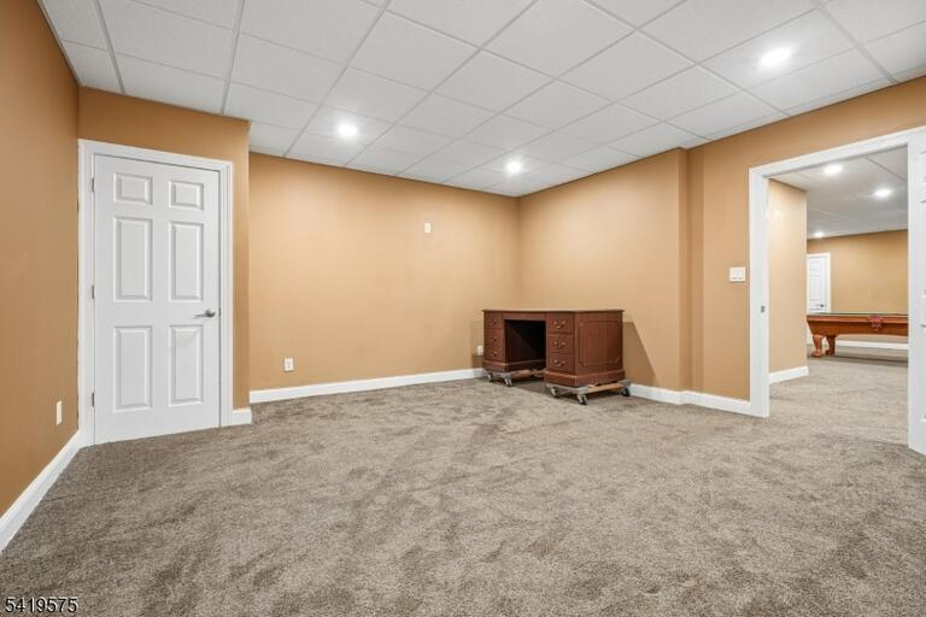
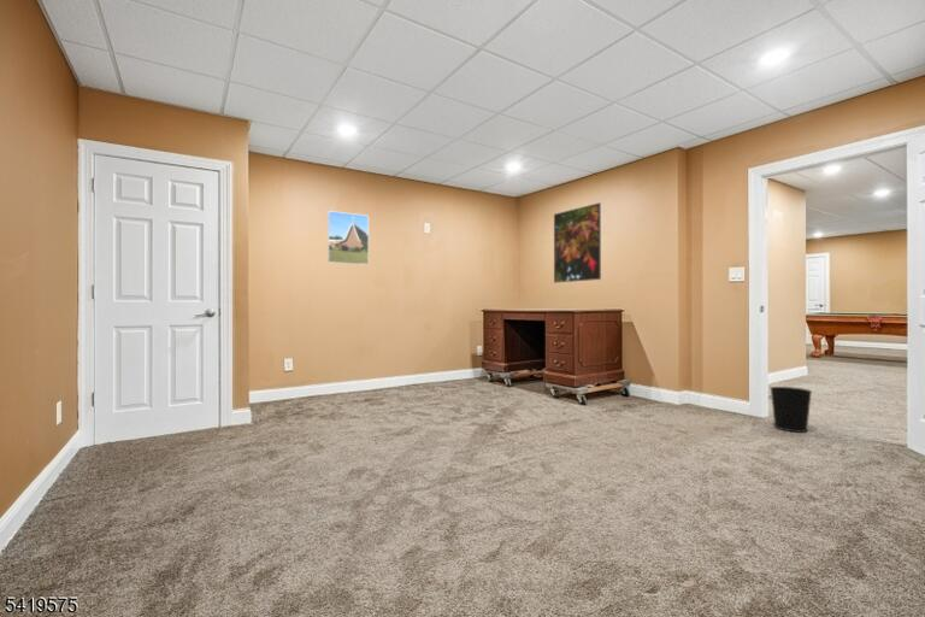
+ wastebasket [770,386,813,434]
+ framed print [553,201,602,284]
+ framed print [326,210,370,266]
